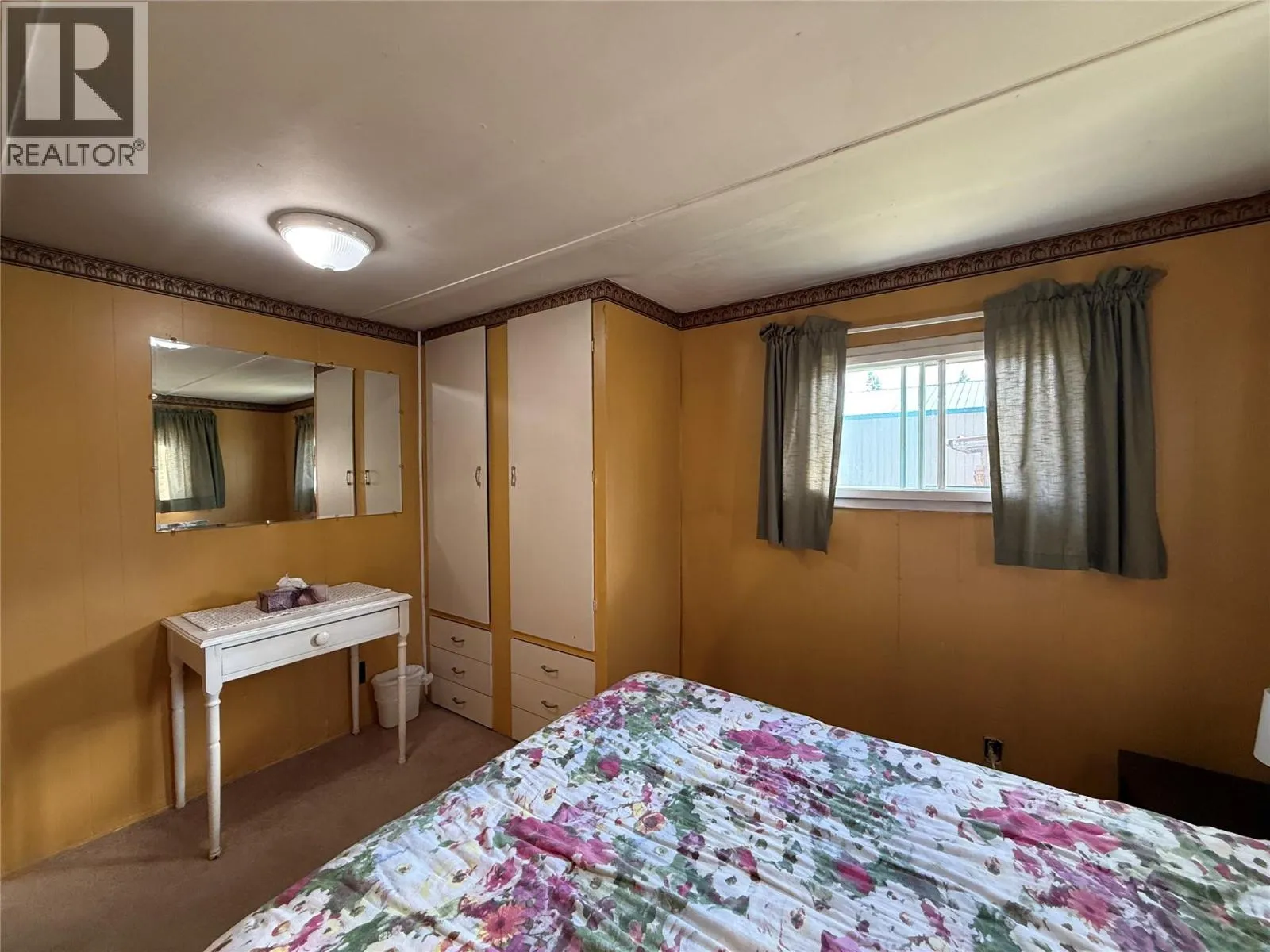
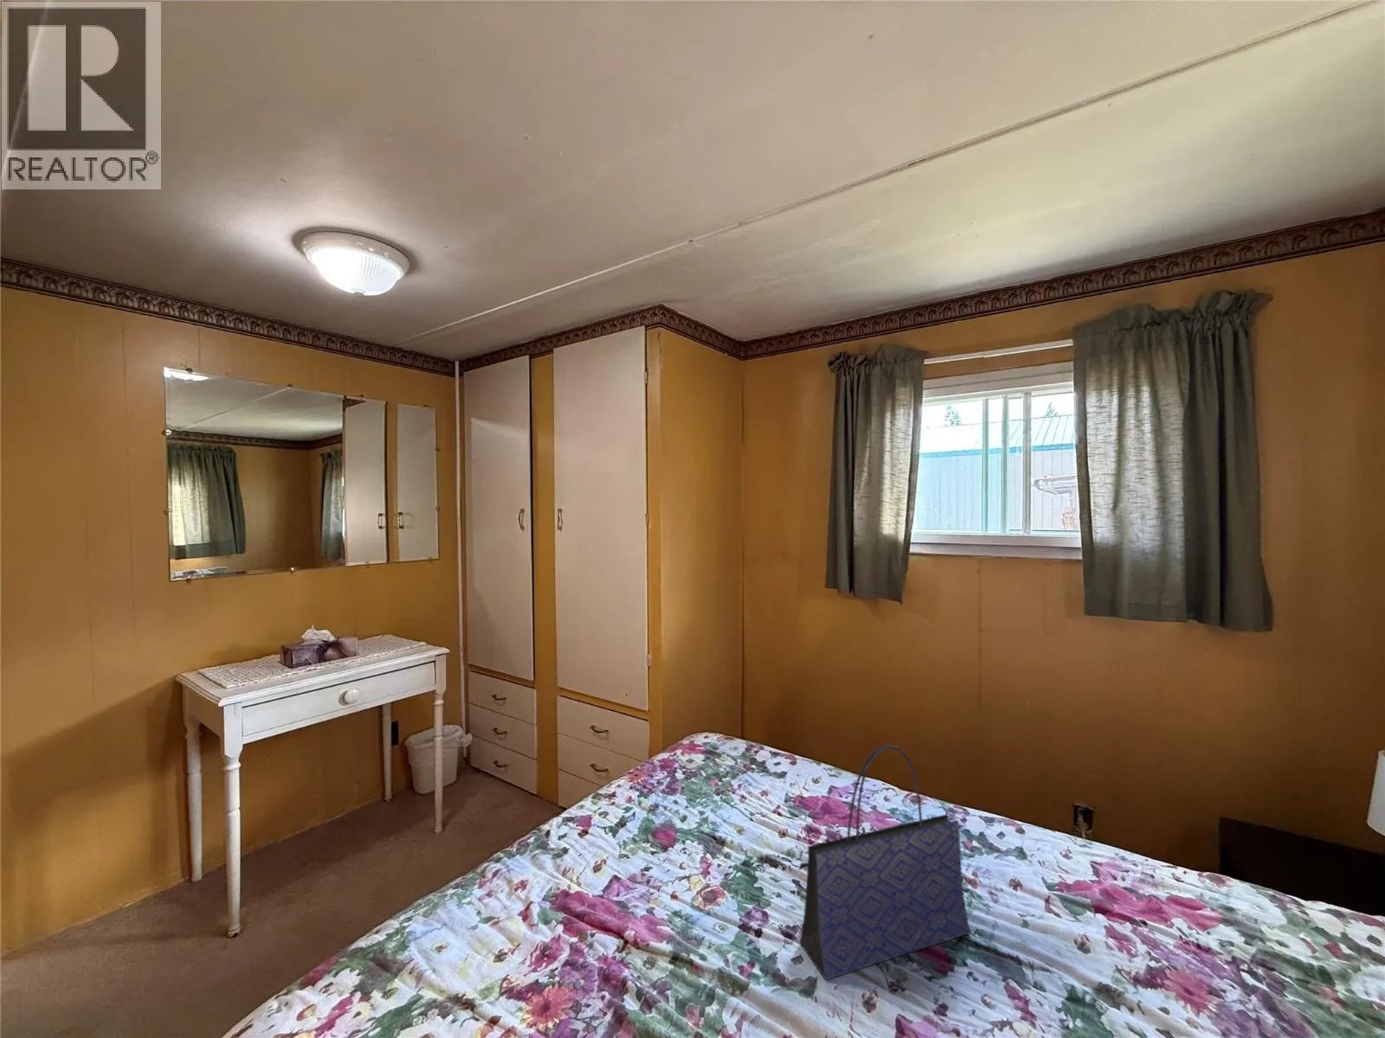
+ tote bag [797,744,972,981]
